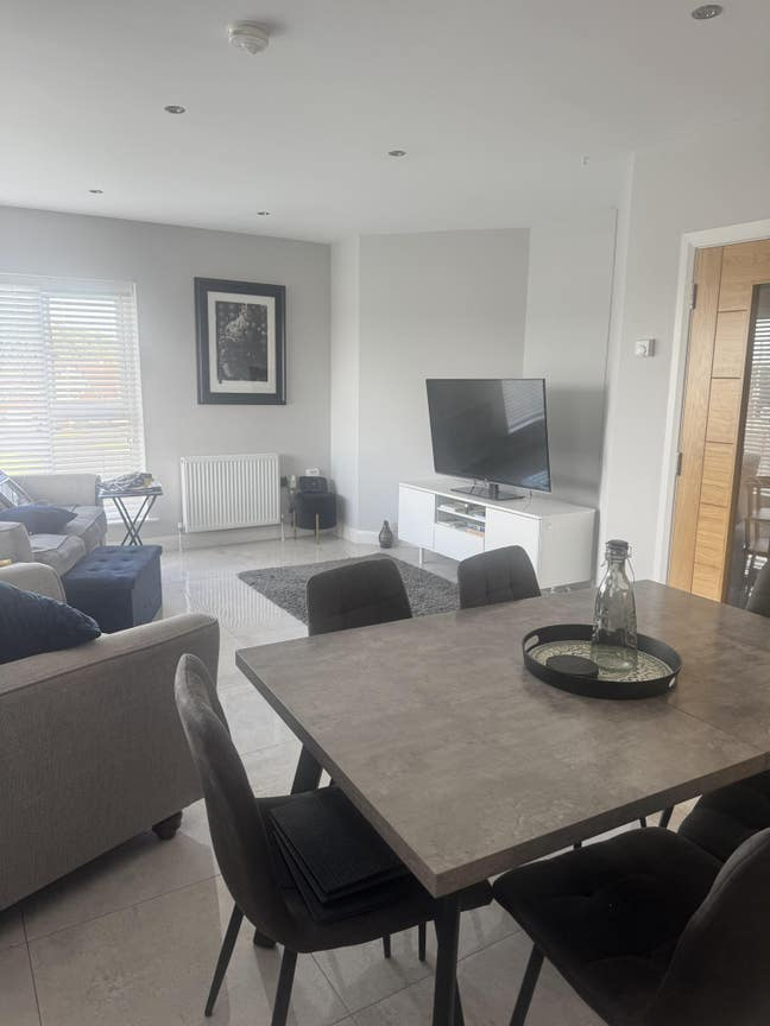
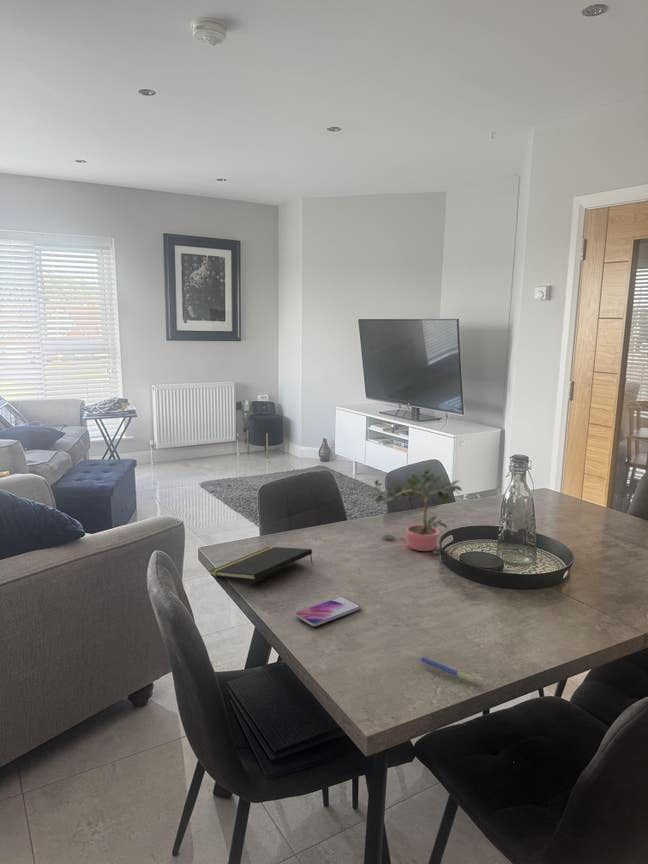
+ smartphone [294,596,362,627]
+ notepad [209,546,314,581]
+ potted plant [371,469,463,555]
+ pen [416,654,485,686]
